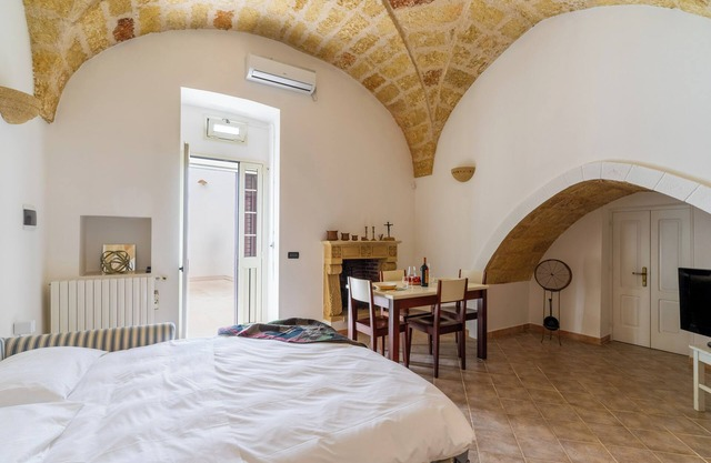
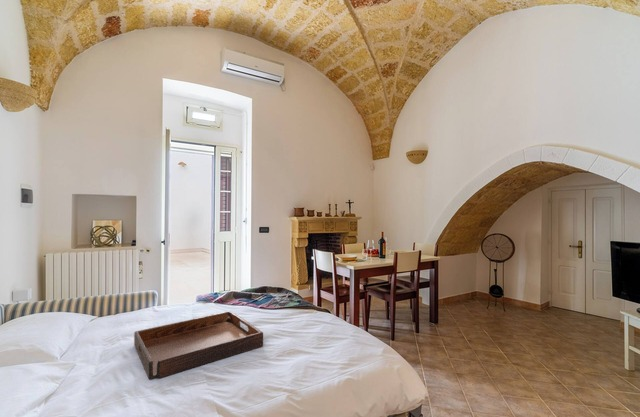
+ serving tray [133,310,264,380]
